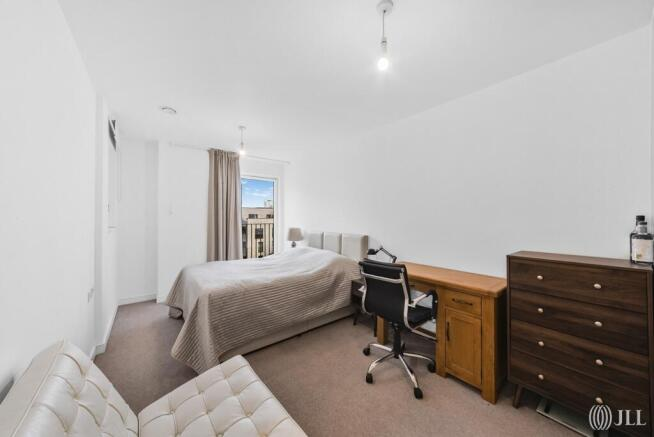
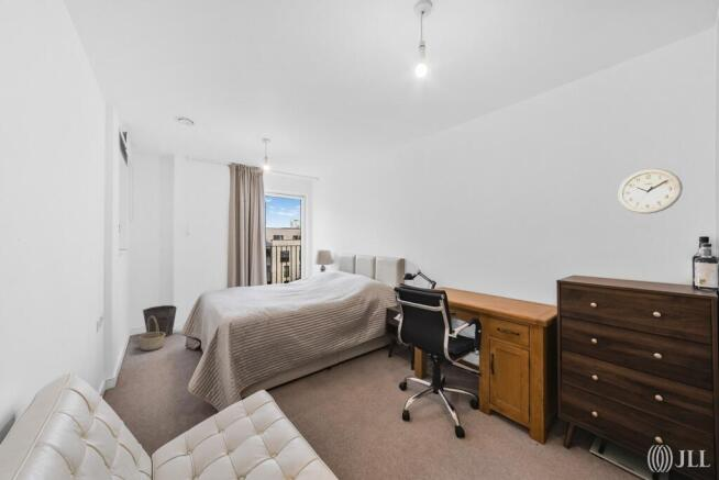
+ waste bin [142,304,178,338]
+ basket [137,315,166,351]
+ wall clock [617,167,684,215]
